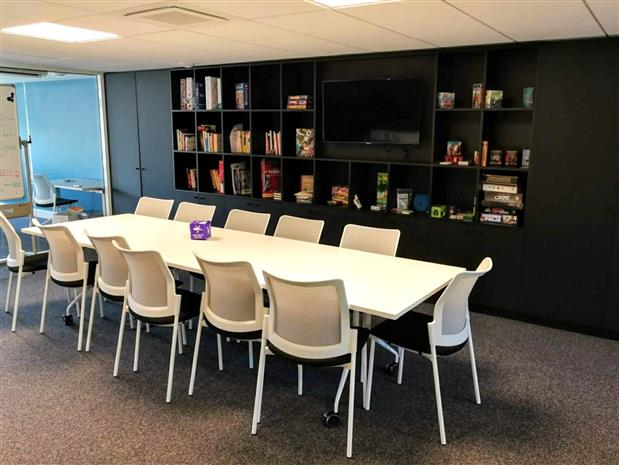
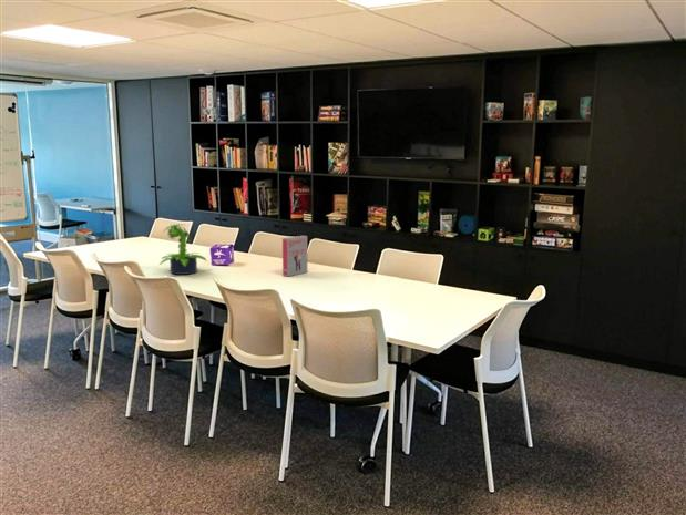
+ potted plant [158,223,208,276]
+ board game [281,235,308,278]
